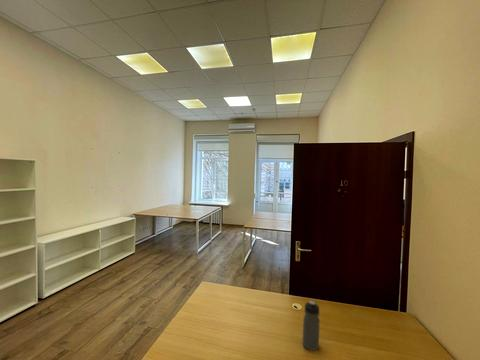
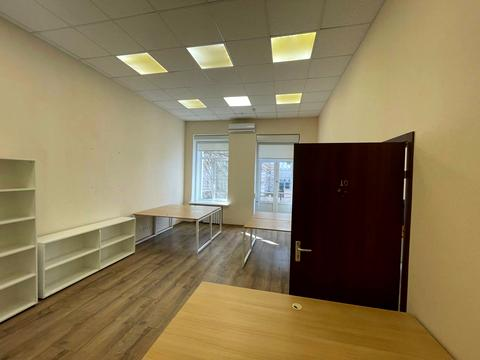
- water bottle [302,300,321,352]
